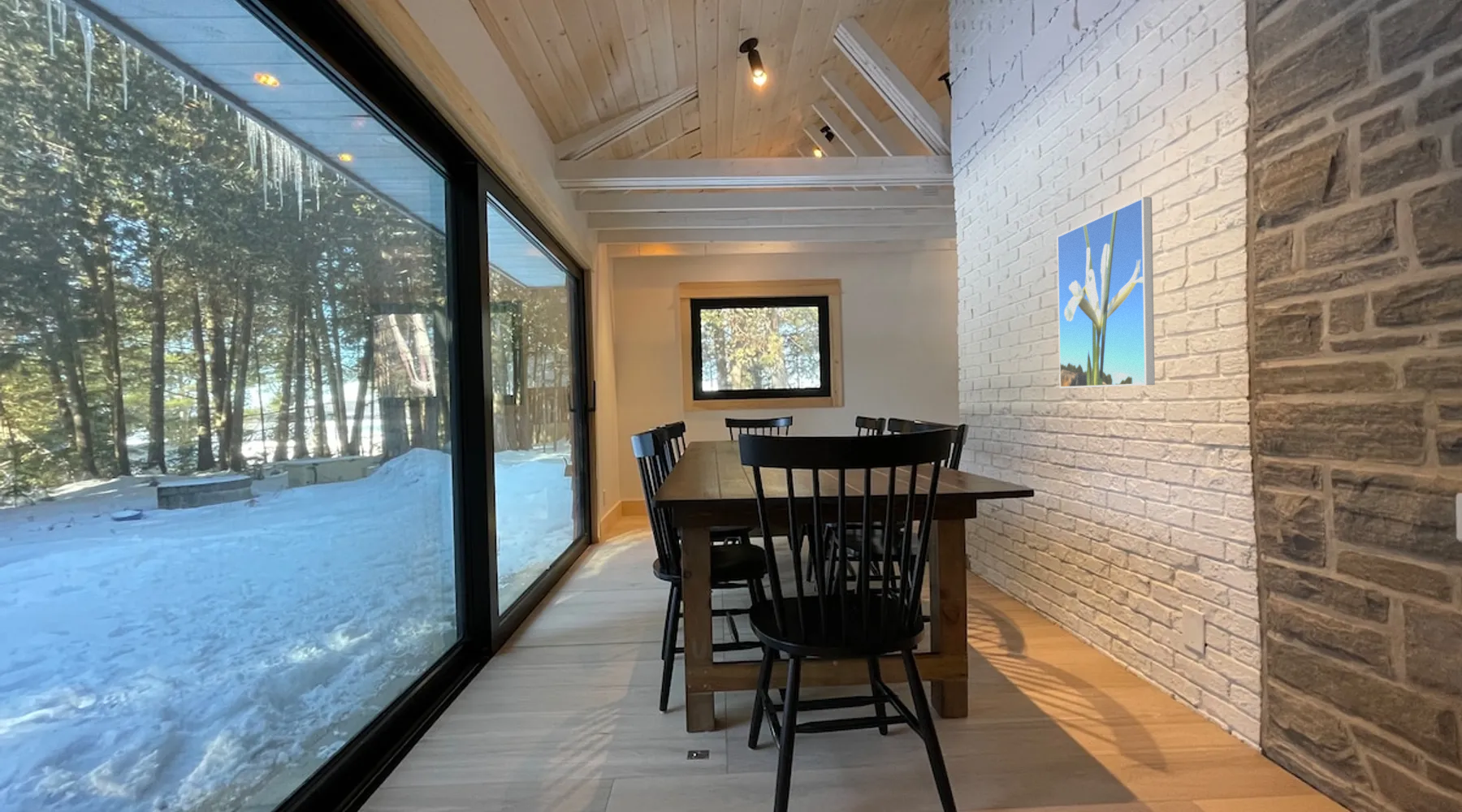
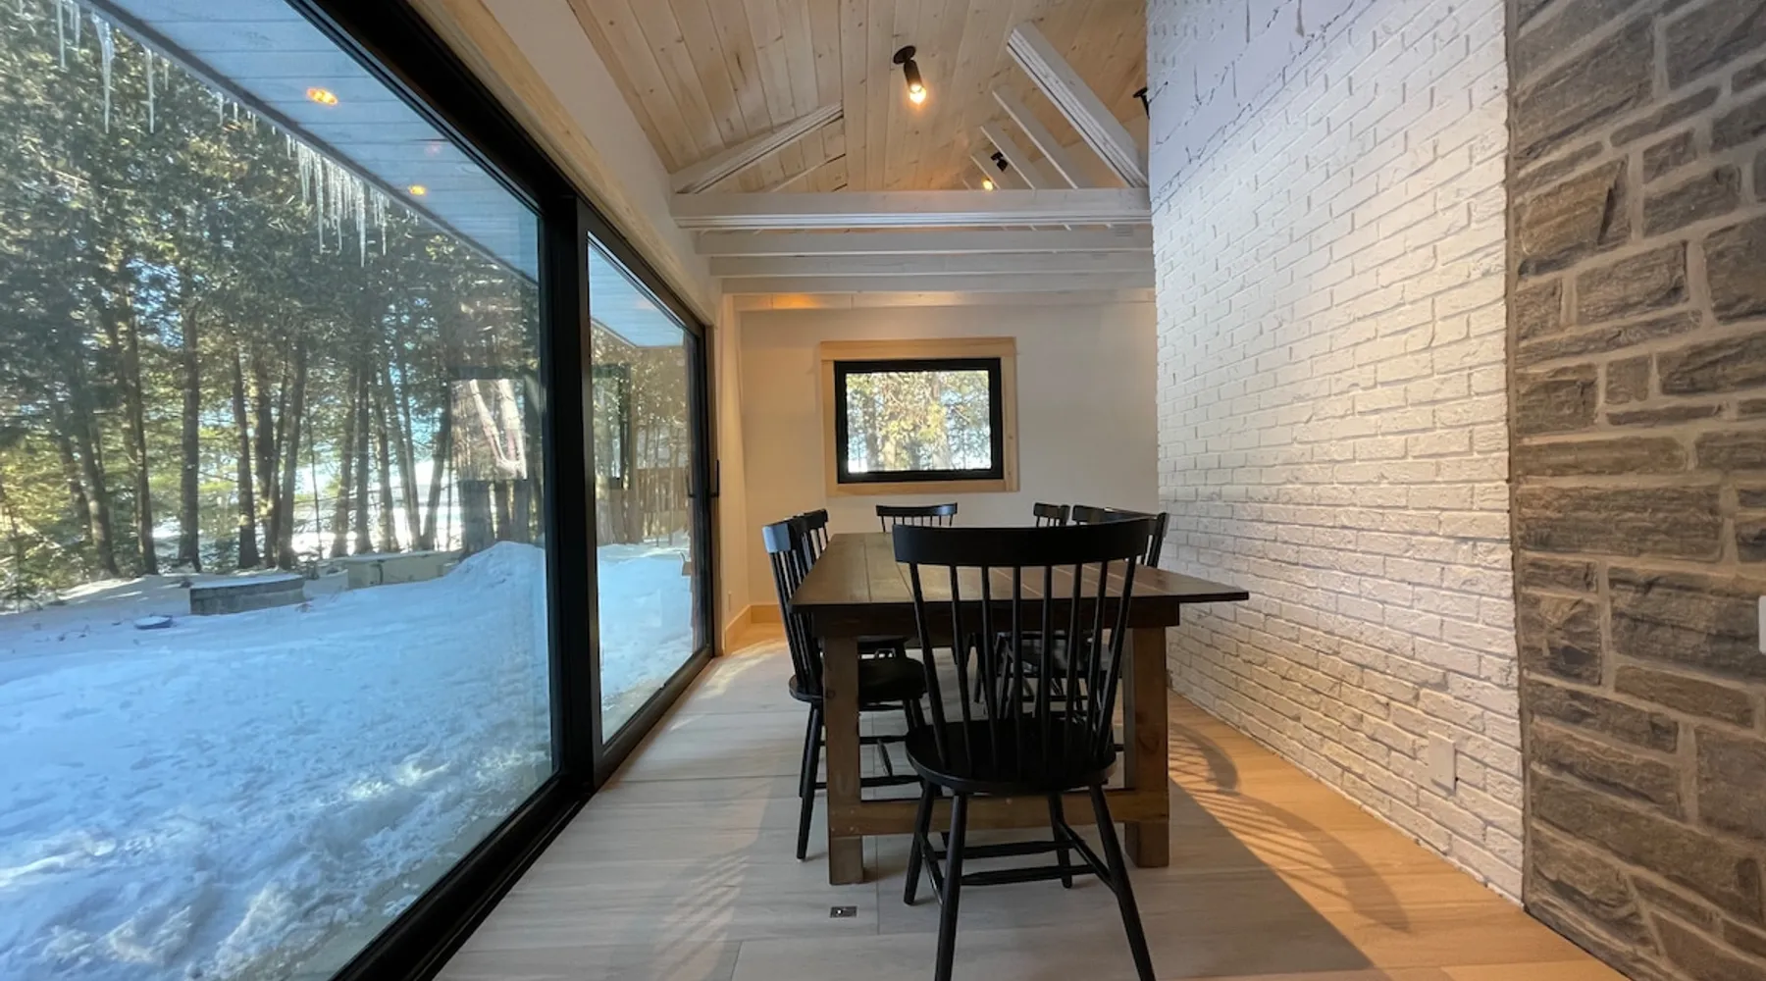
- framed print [1056,197,1156,389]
